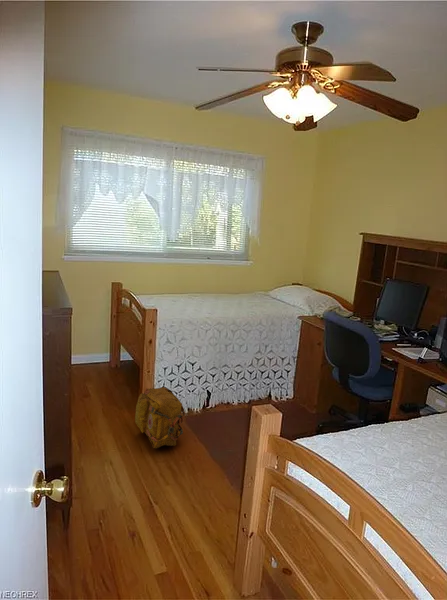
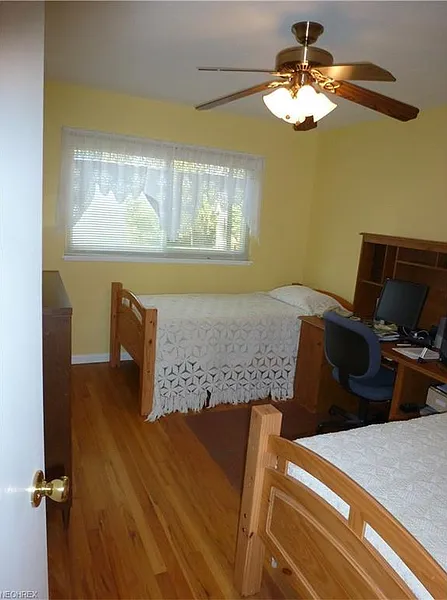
- backpack [134,386,186,449]
